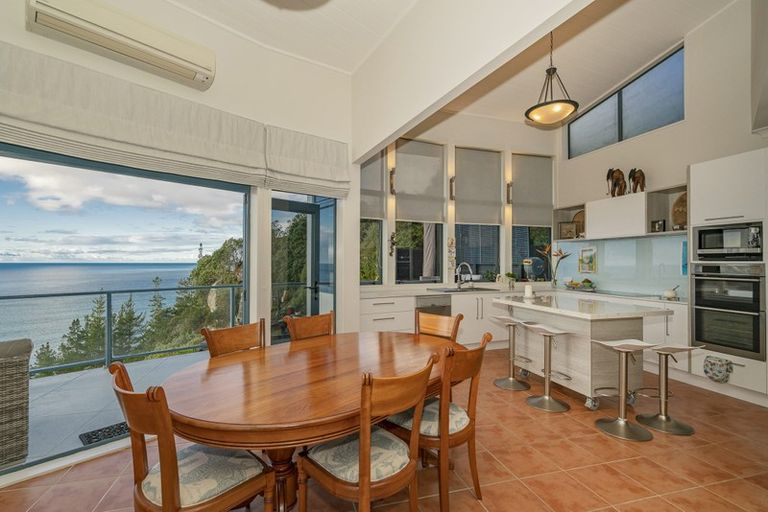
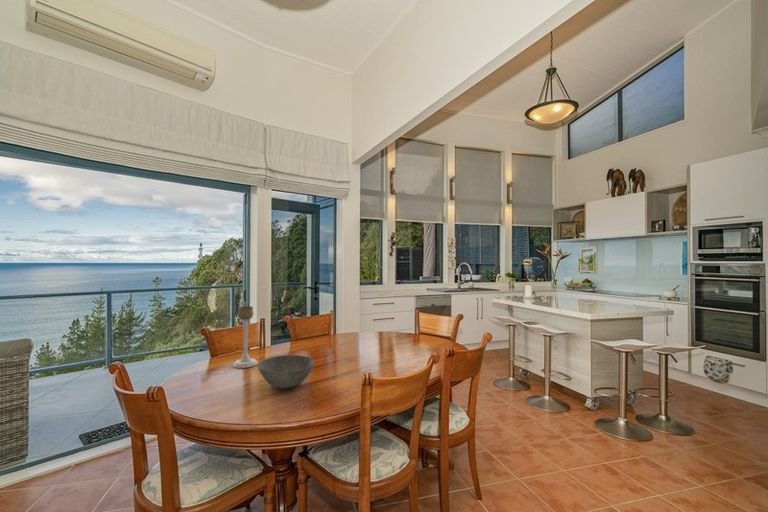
+ candle holder [232,305,259,369]
+ bowl [257,354,315,390]
